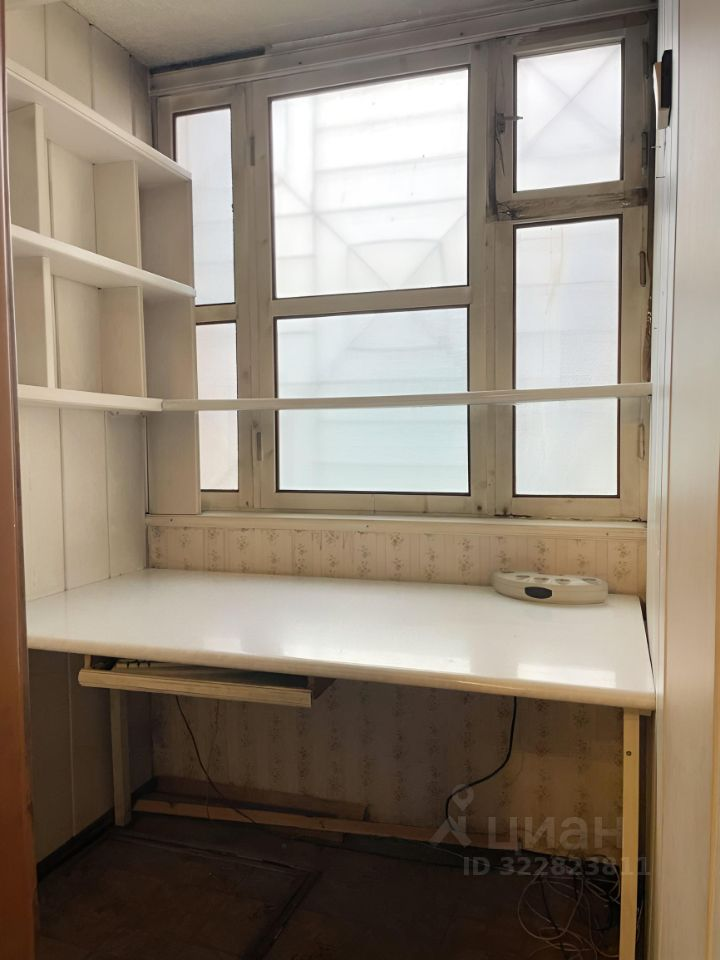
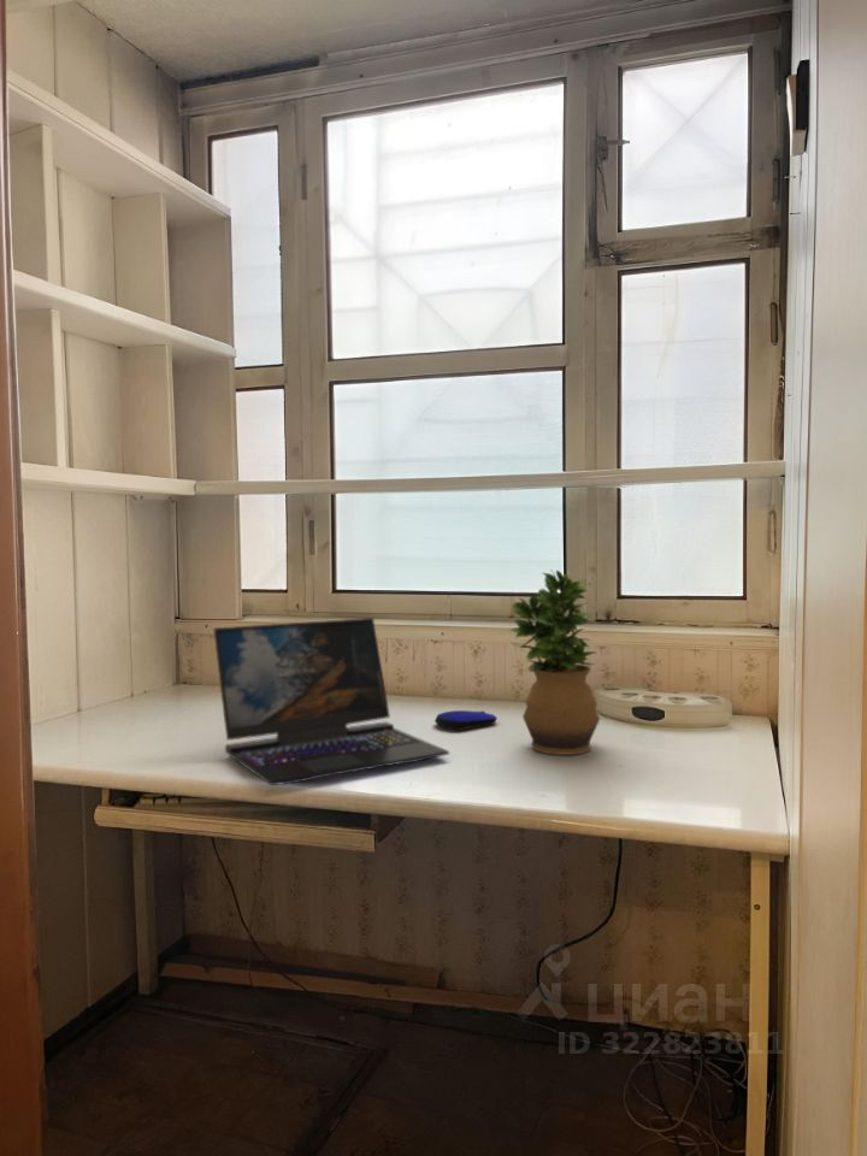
+ laptop [212,617,450,786]
+ computer mouse [434,709,499,731]
+ potted plant [508,568,601,756]
